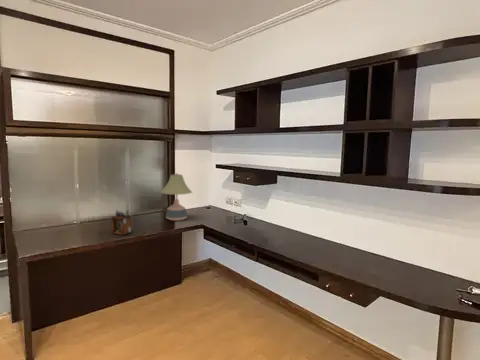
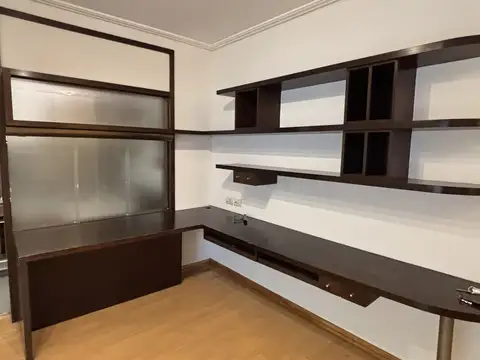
- desk lamp [160,172,193,222]
- desk organizer [110,209,132,236]
